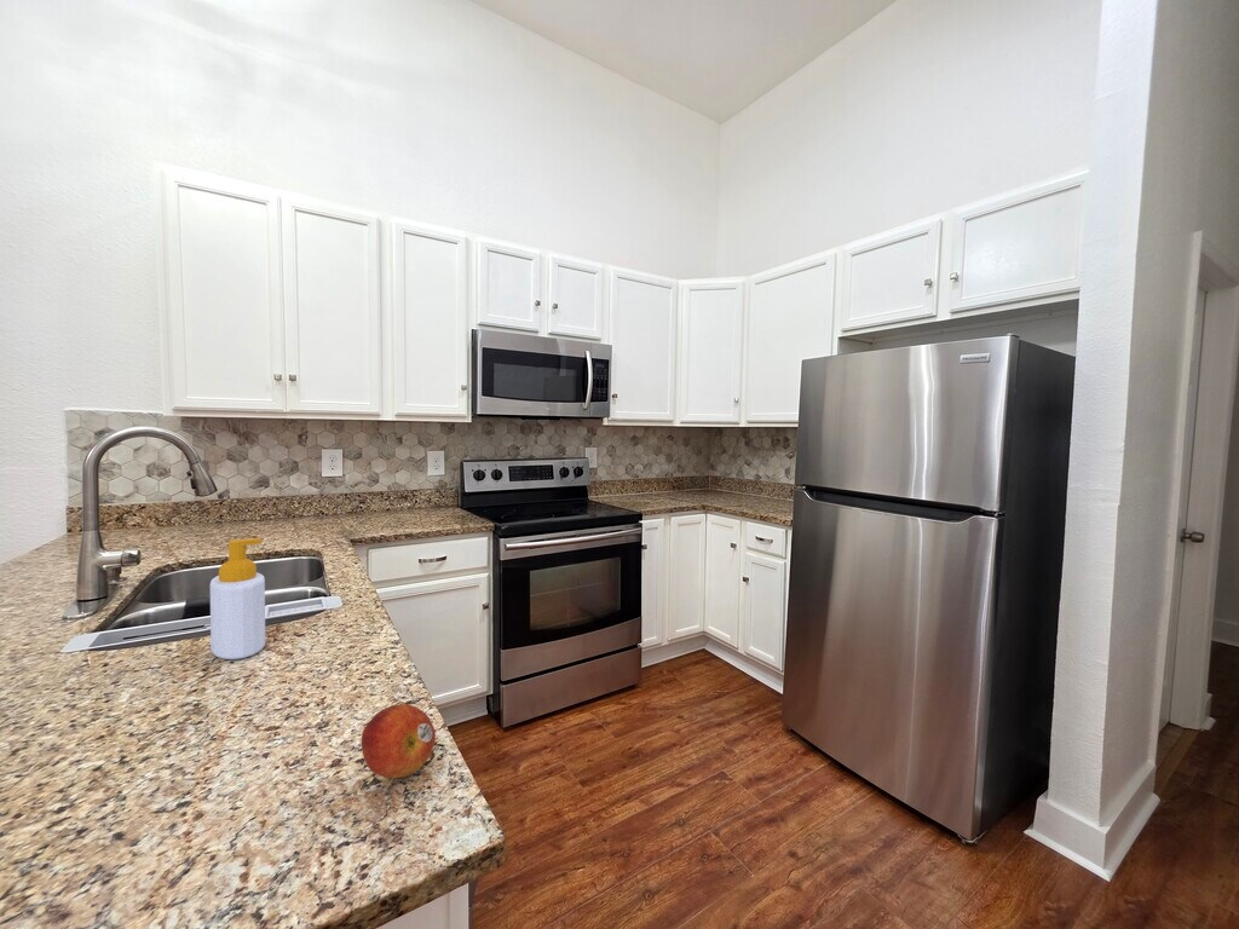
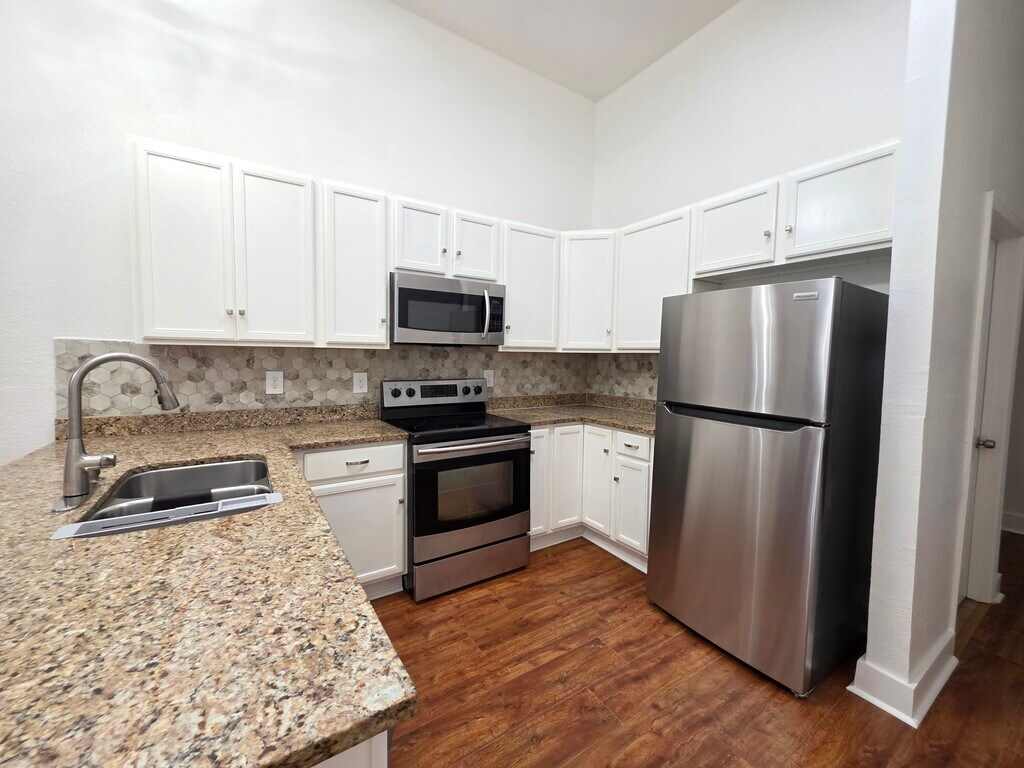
- soap bottle [209,537,266,660]
- fruit [361,703,437,779]
